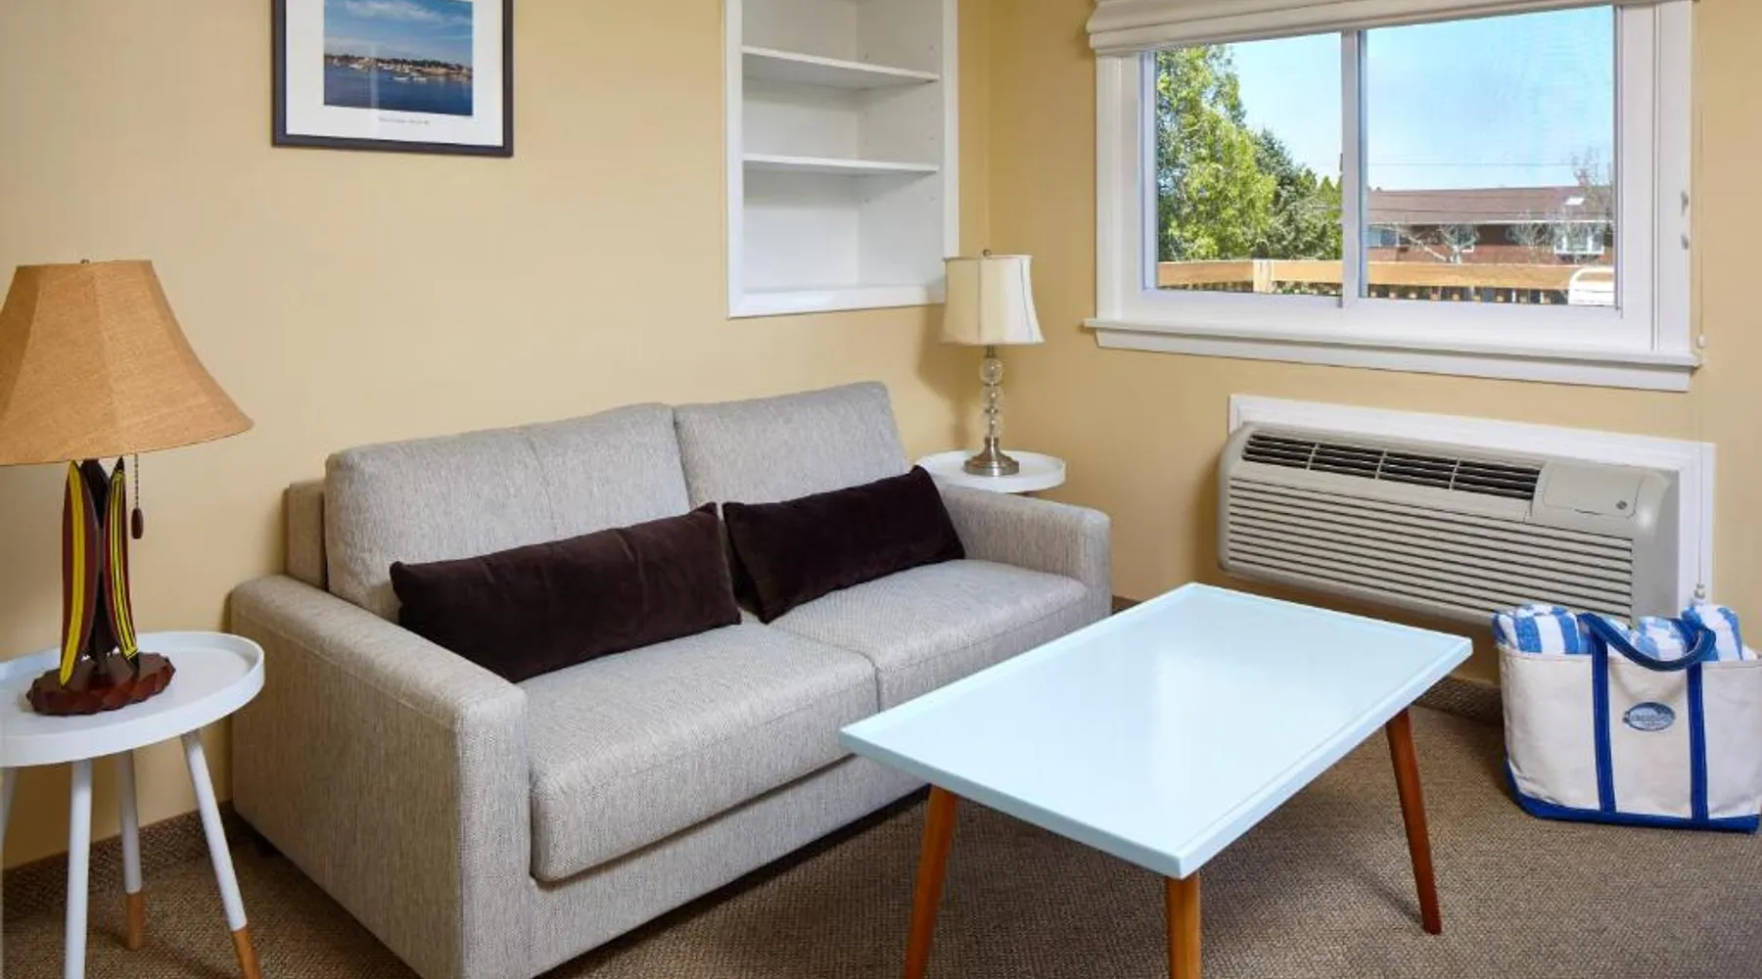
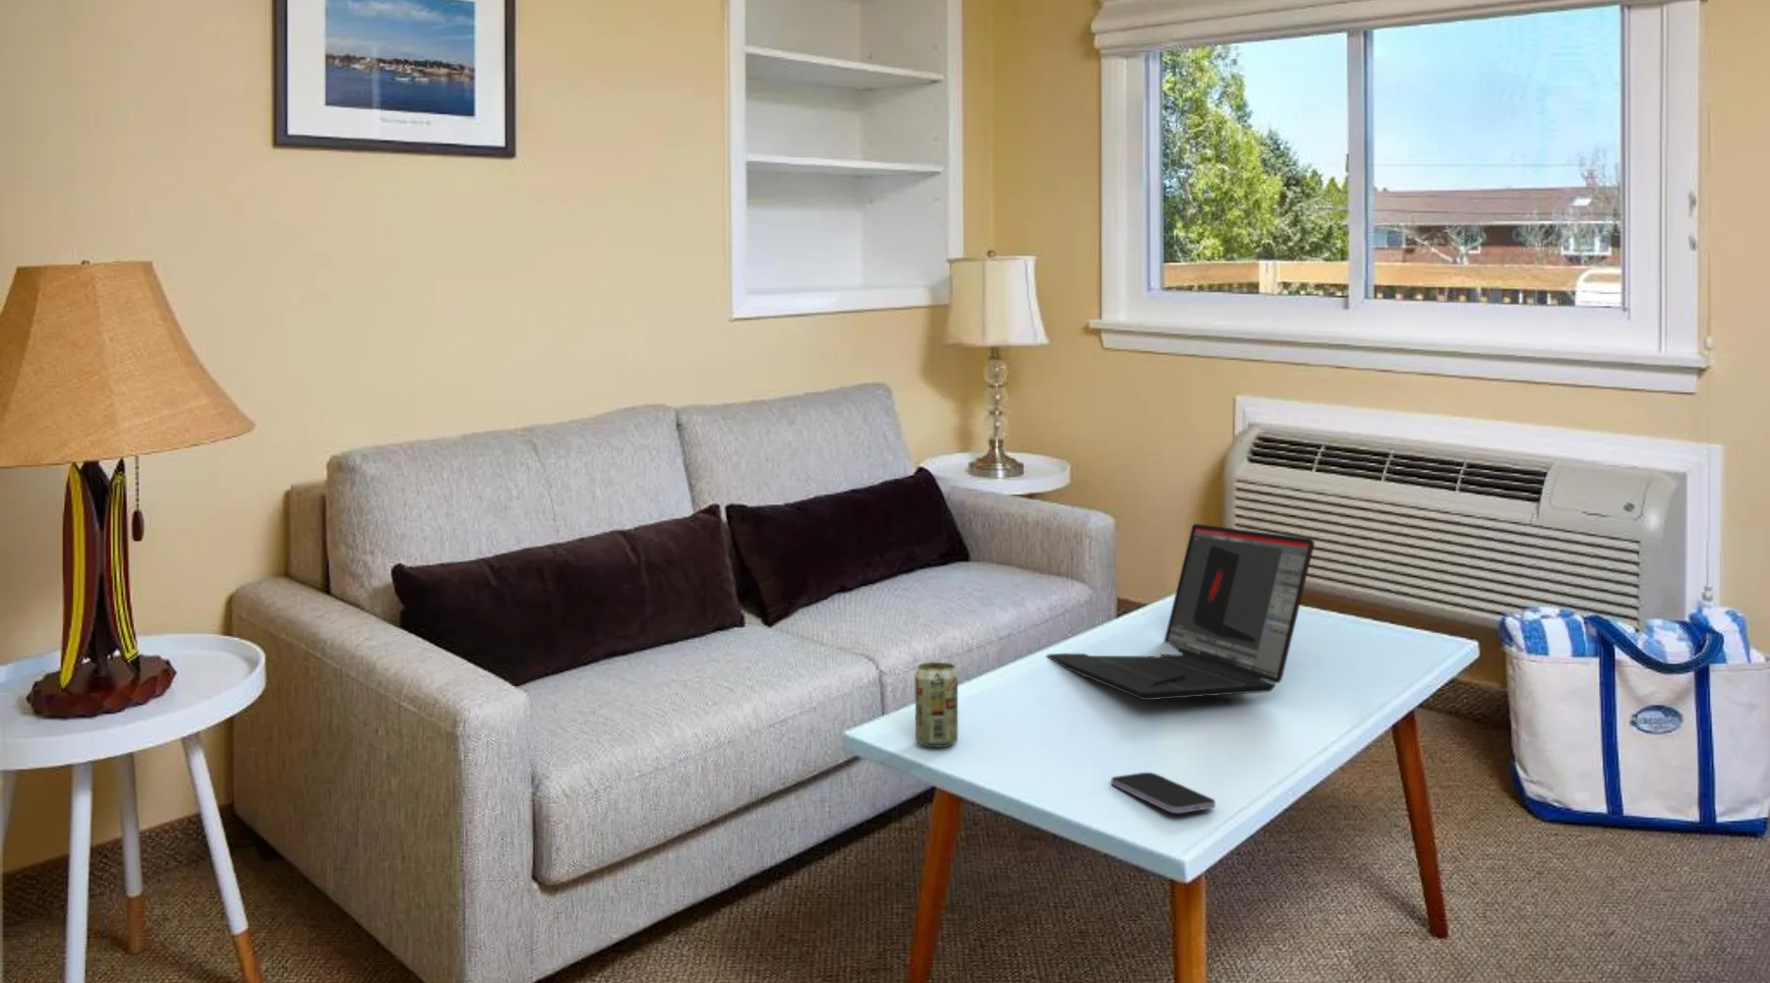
+ beverage can [914,661,959,748]
+ laptop [1045,523,1316,701]
+ smartphone [1110,771,1217,814]
